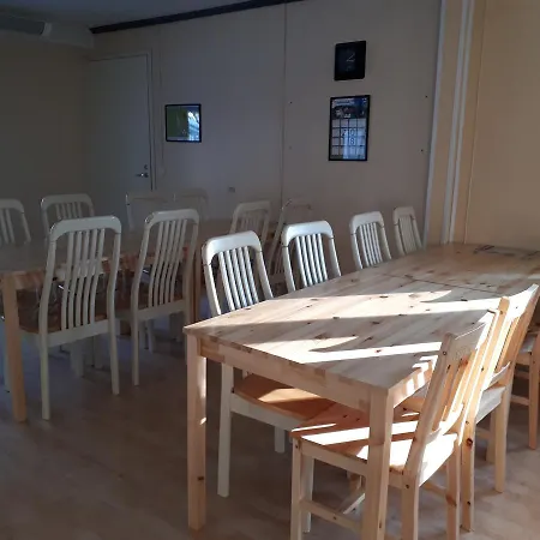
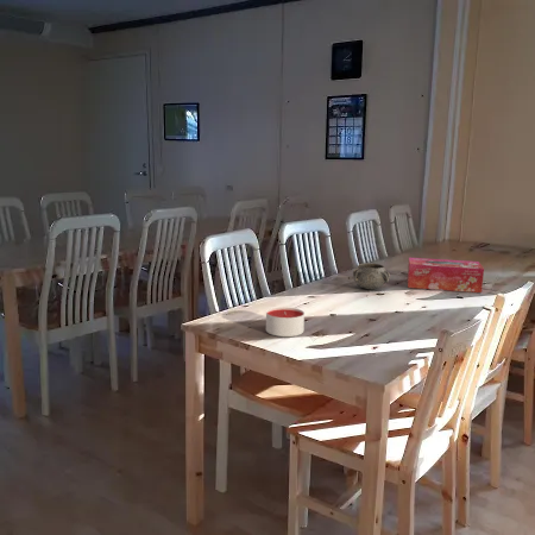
+ decorative bowl [352,262,391,290]
+ candle [265,307,306,338]
+ tissue box [407,257,485,294]
